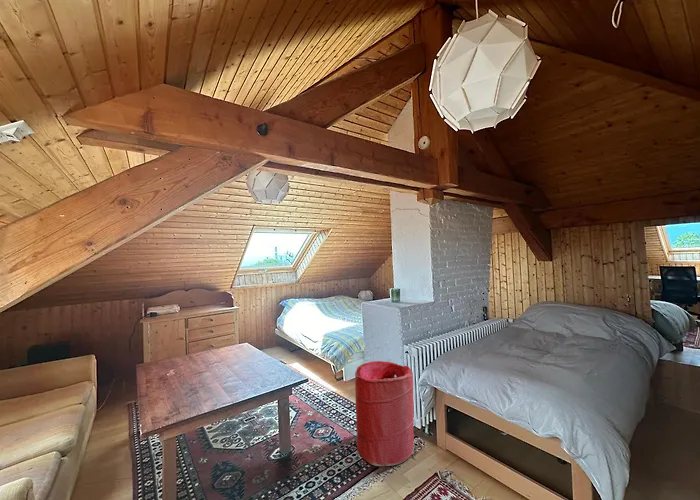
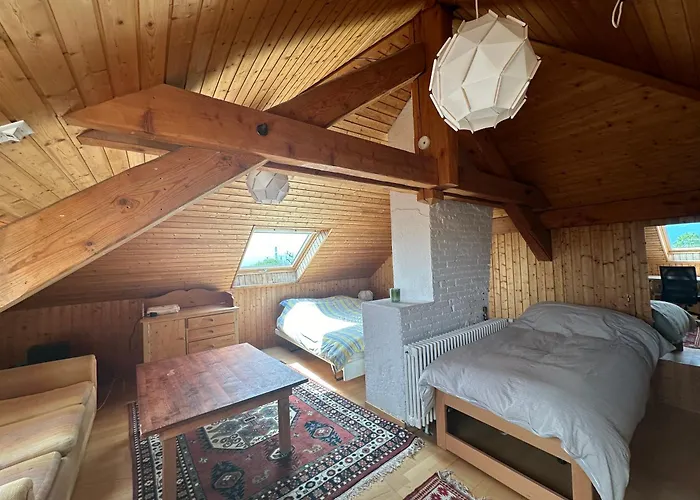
- laundry hamper [354,360,415,467]
